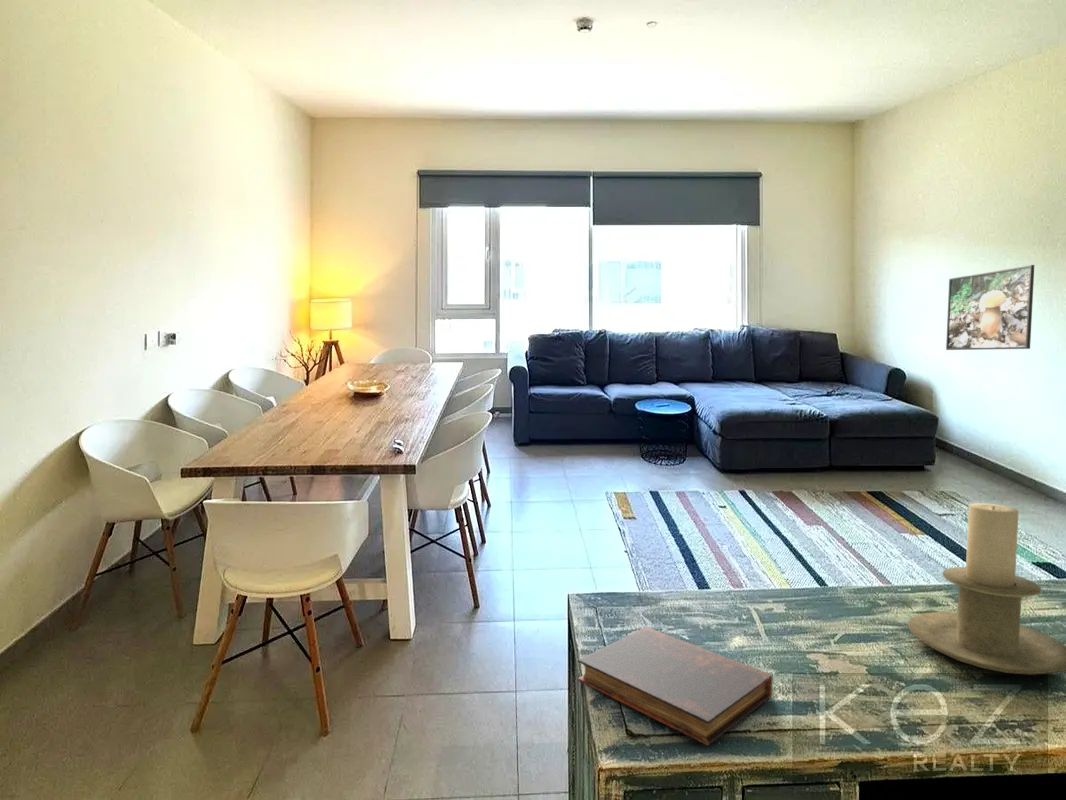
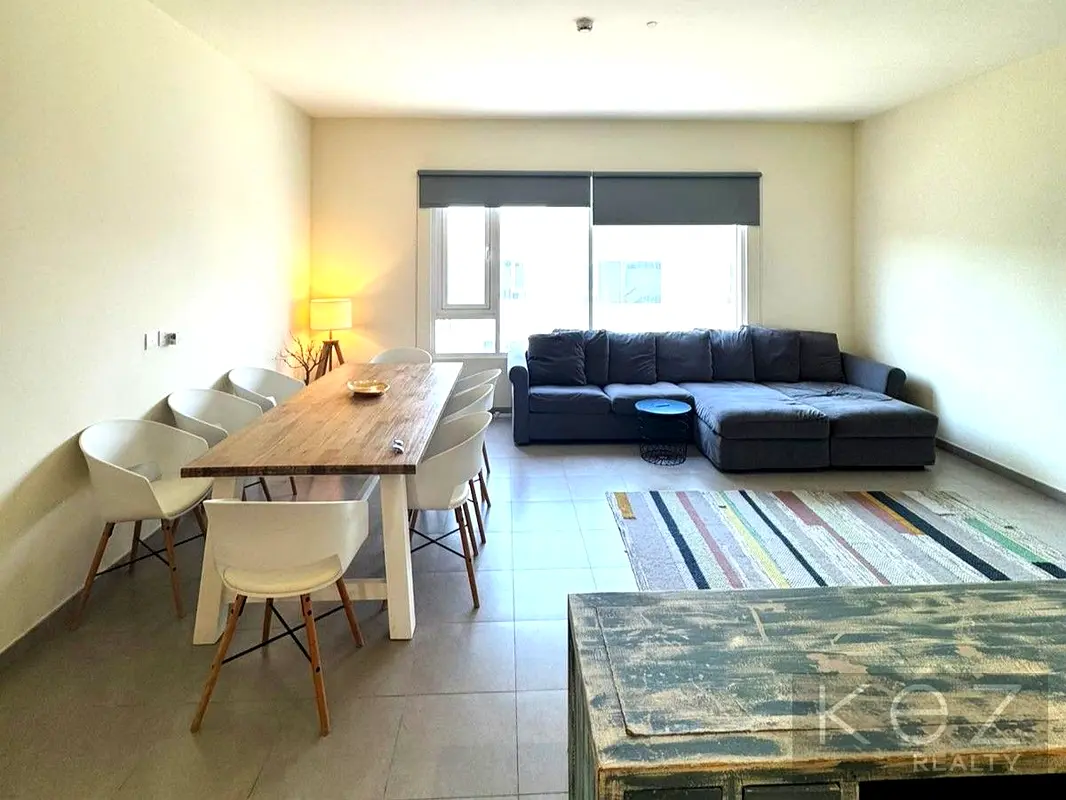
- book [577,626,773,747]
- candle holder [907,502,1066,675]
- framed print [945,264,1035,351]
